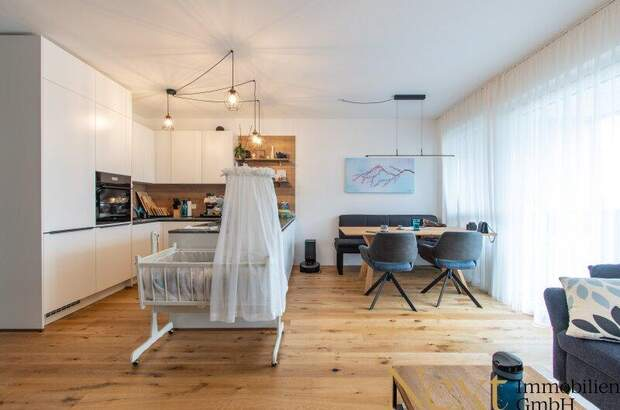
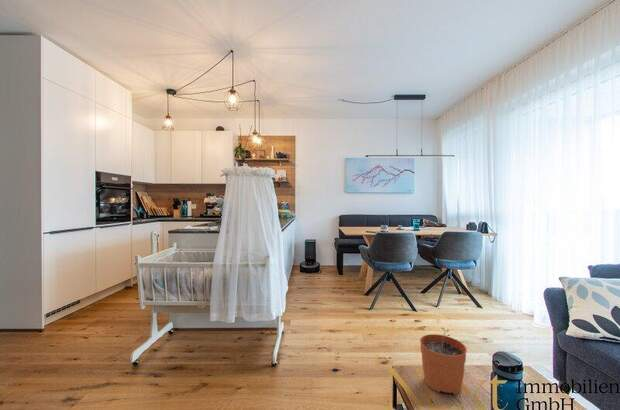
+ plant pot [419,327,468,395]
